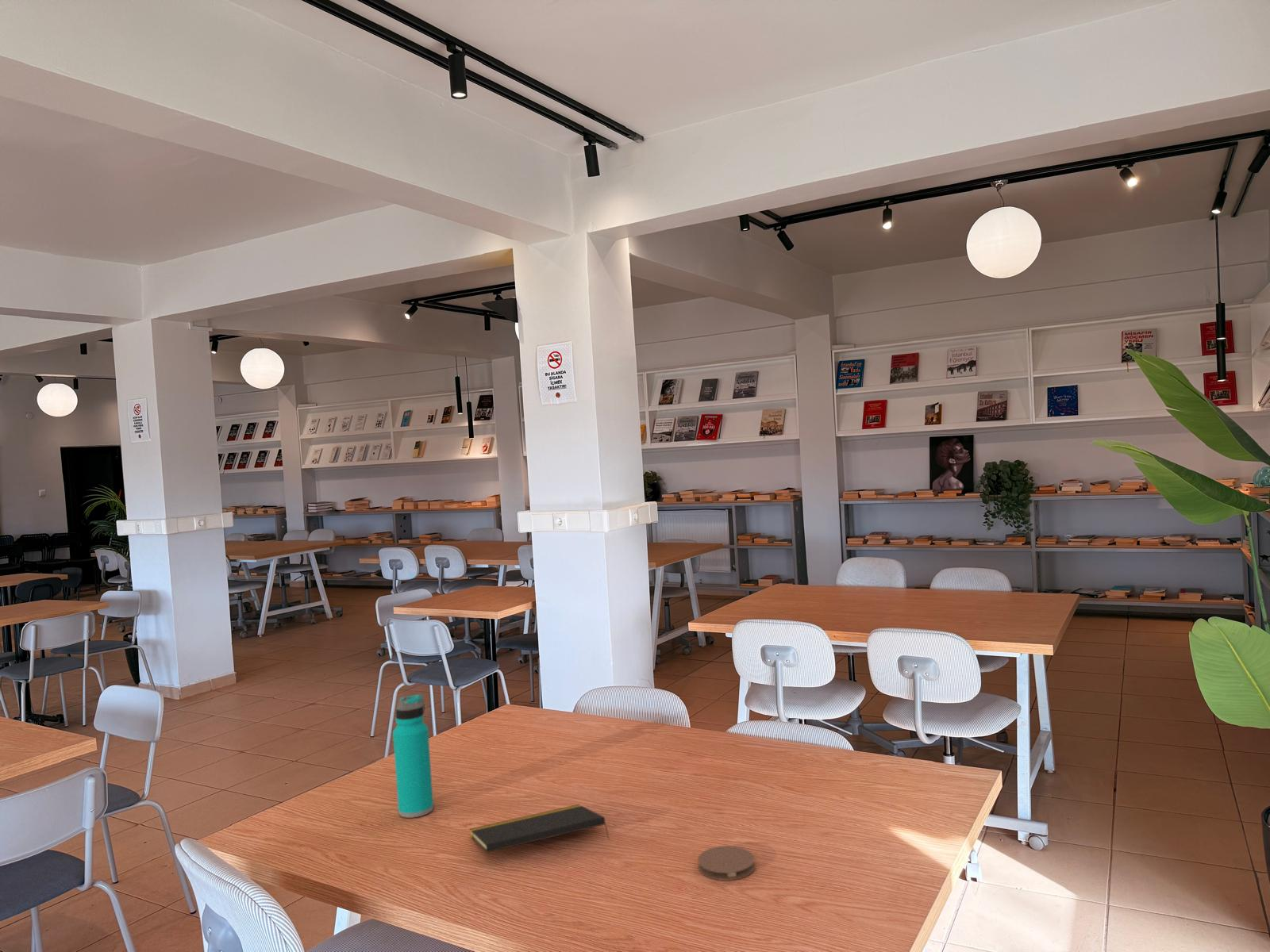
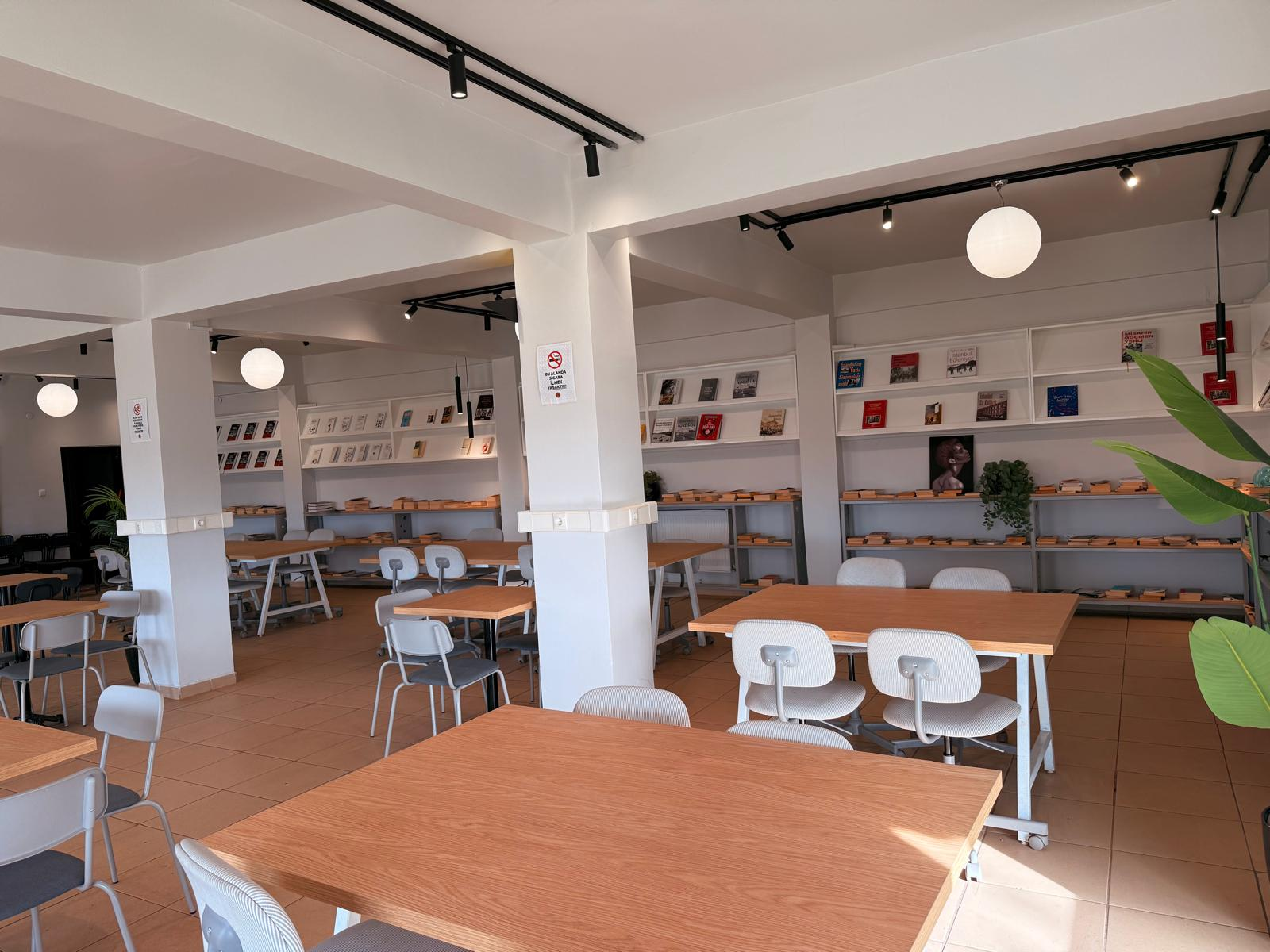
- notepad [469,804,610,854]
- coaster [697,845,756,881]
- water bottle [392,693,434,819]
